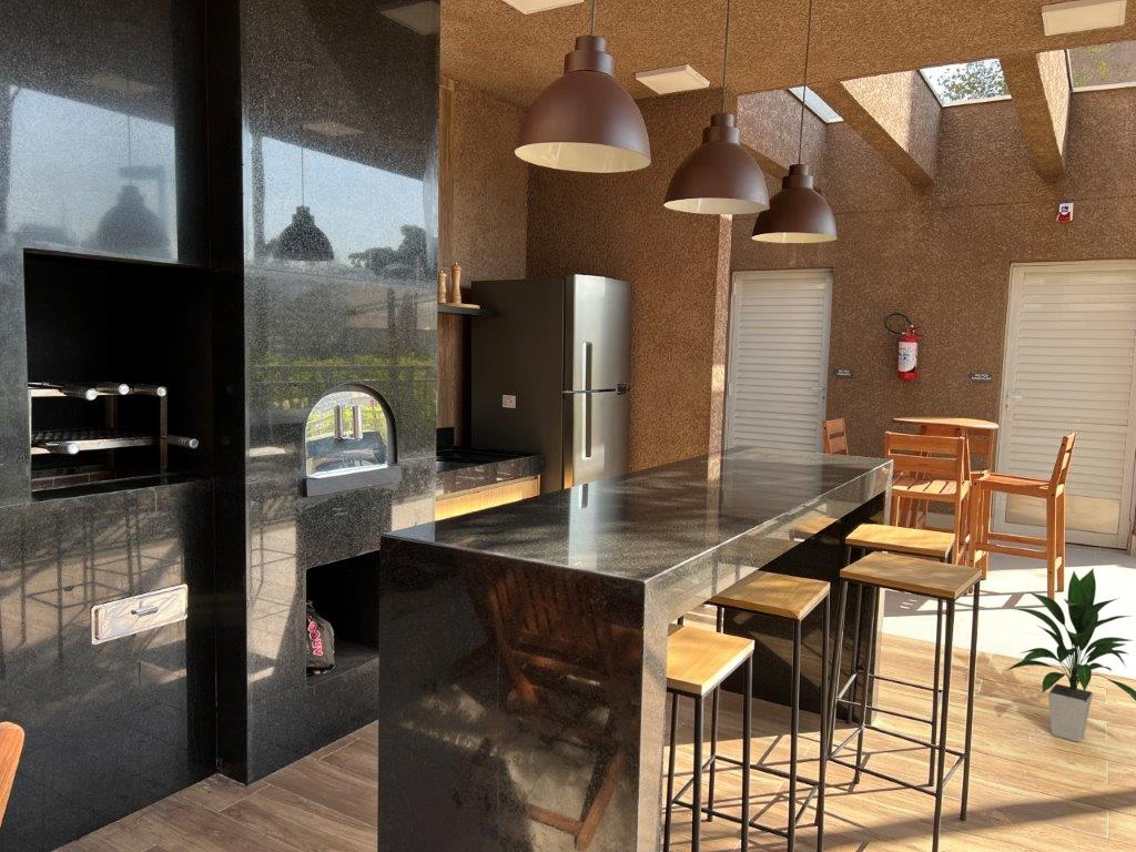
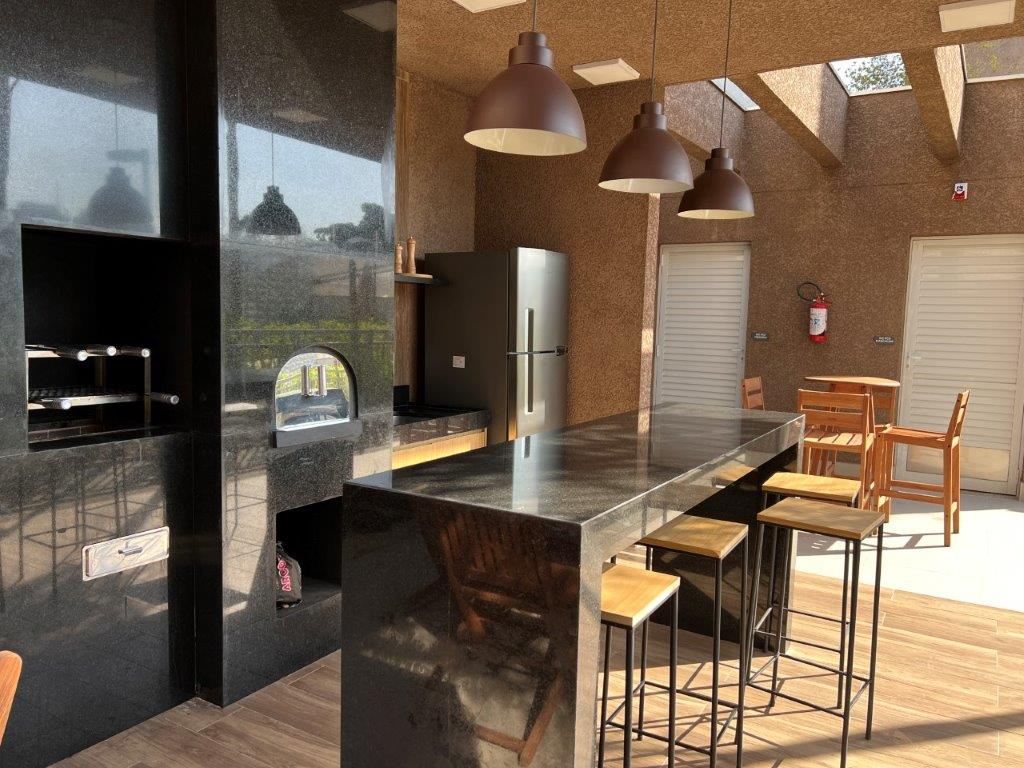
- indoor plant [1004,567,1136,743]
